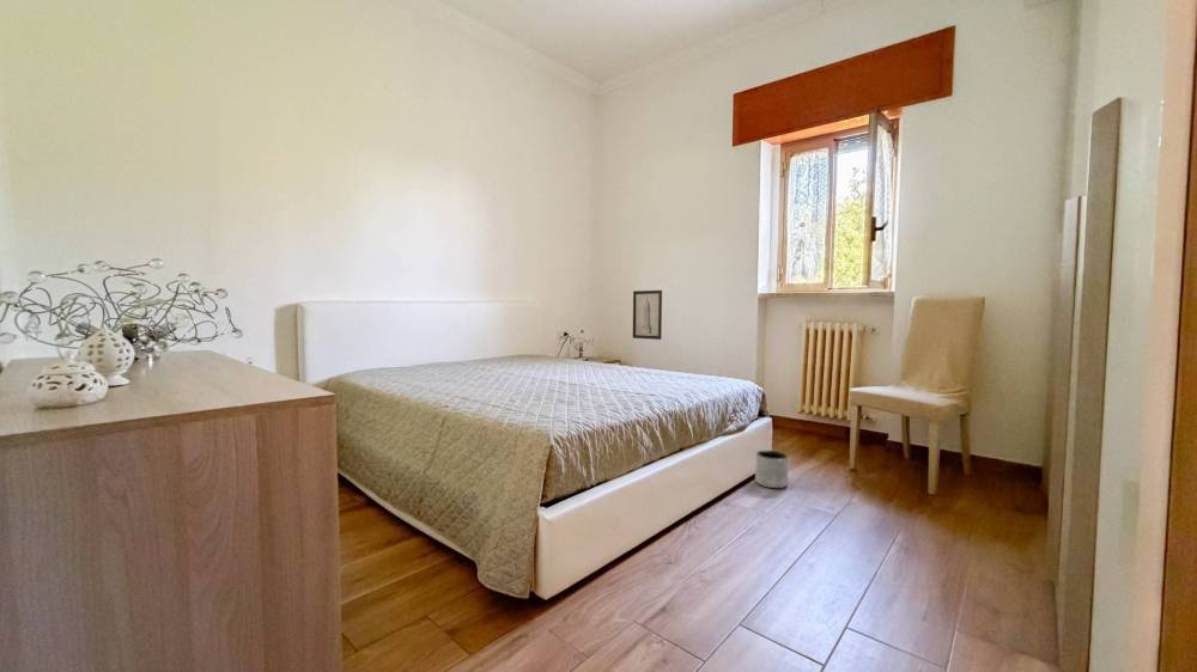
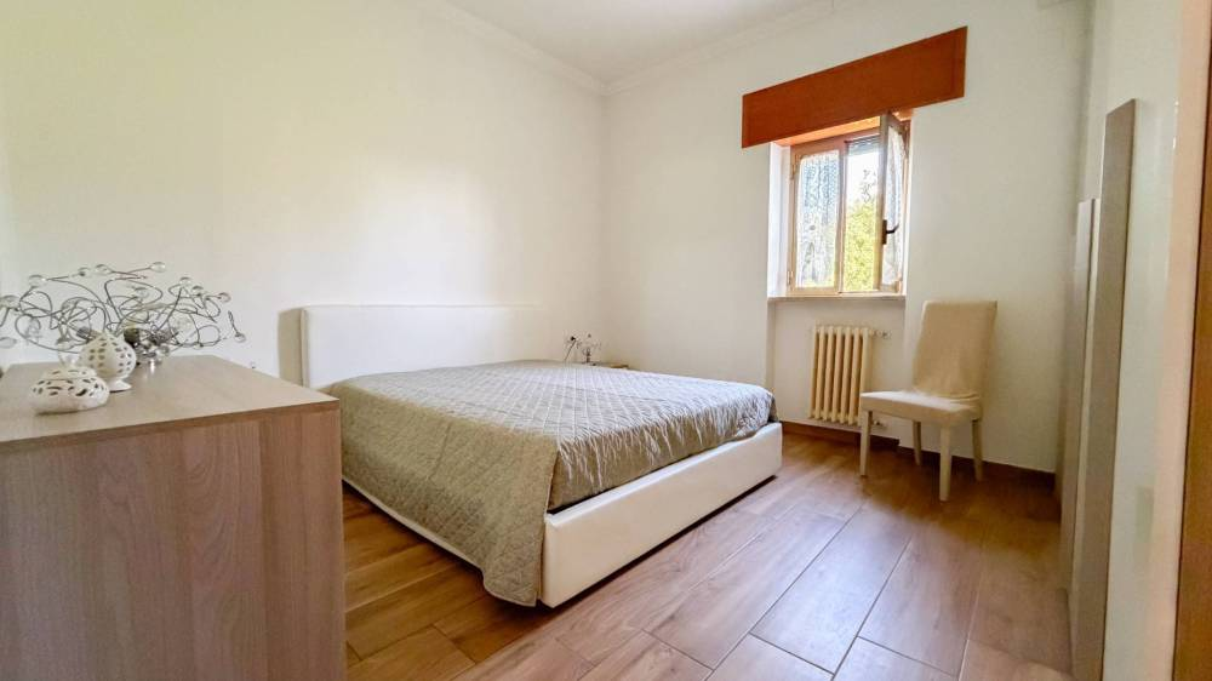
- wall art [632,289,663,341]
- planter [754,450,790,489]
